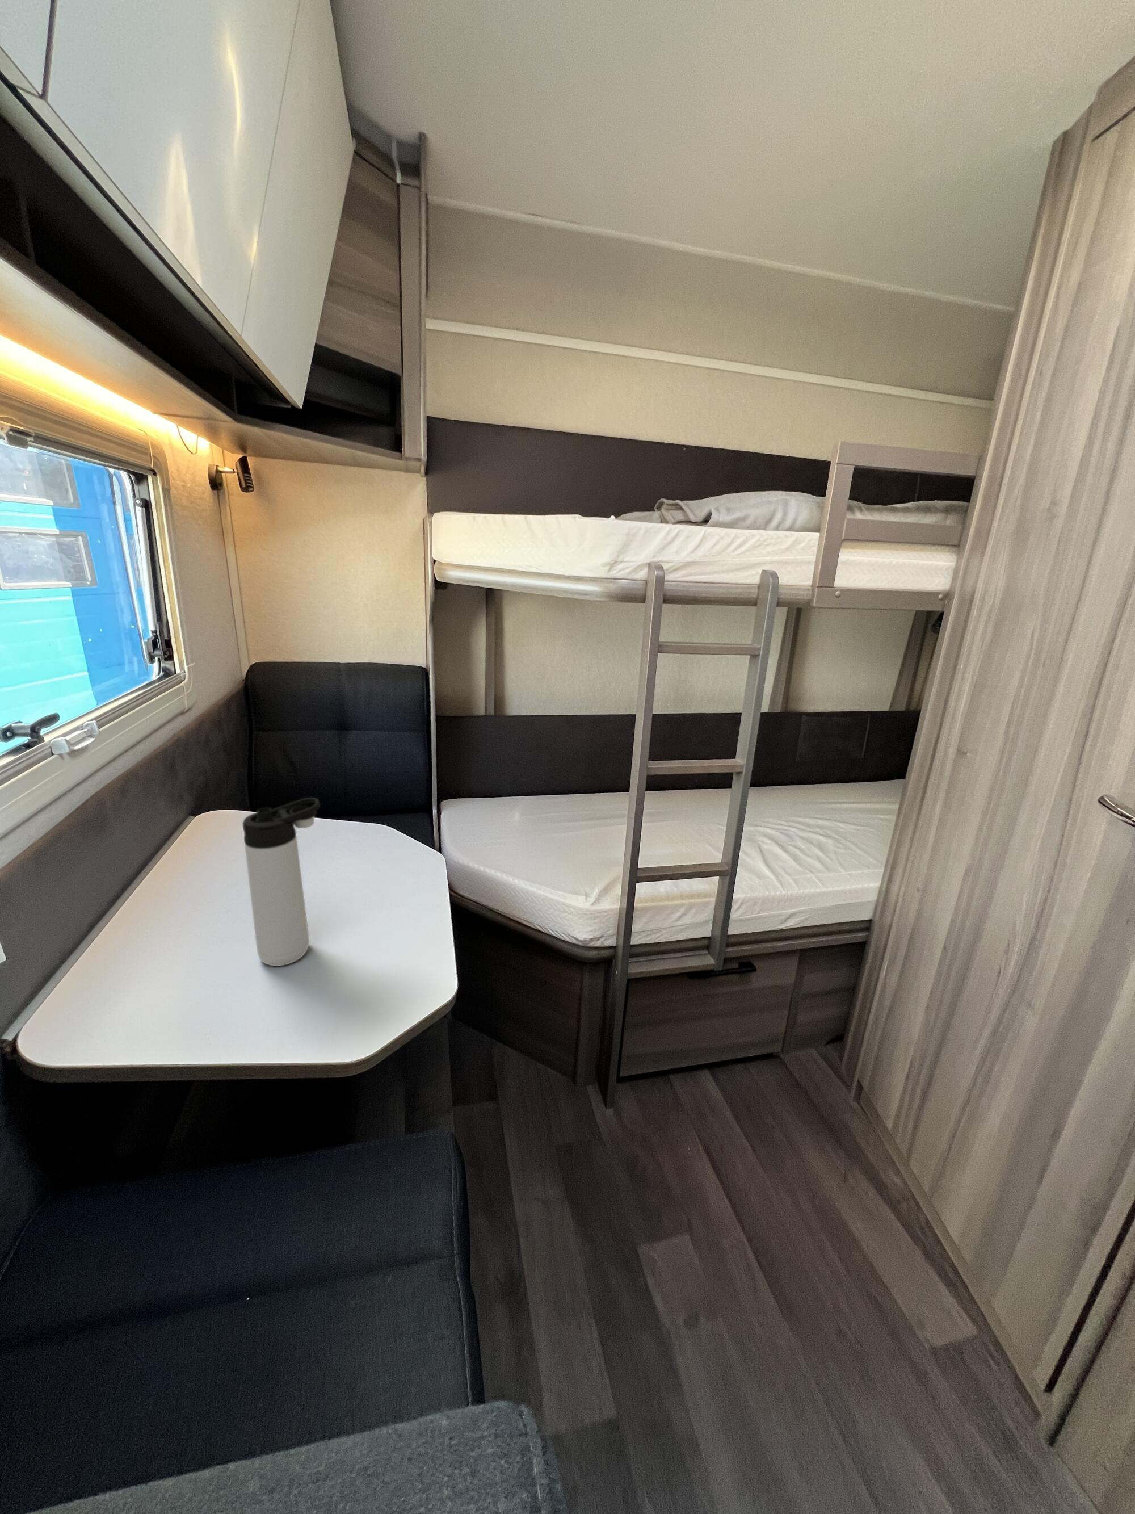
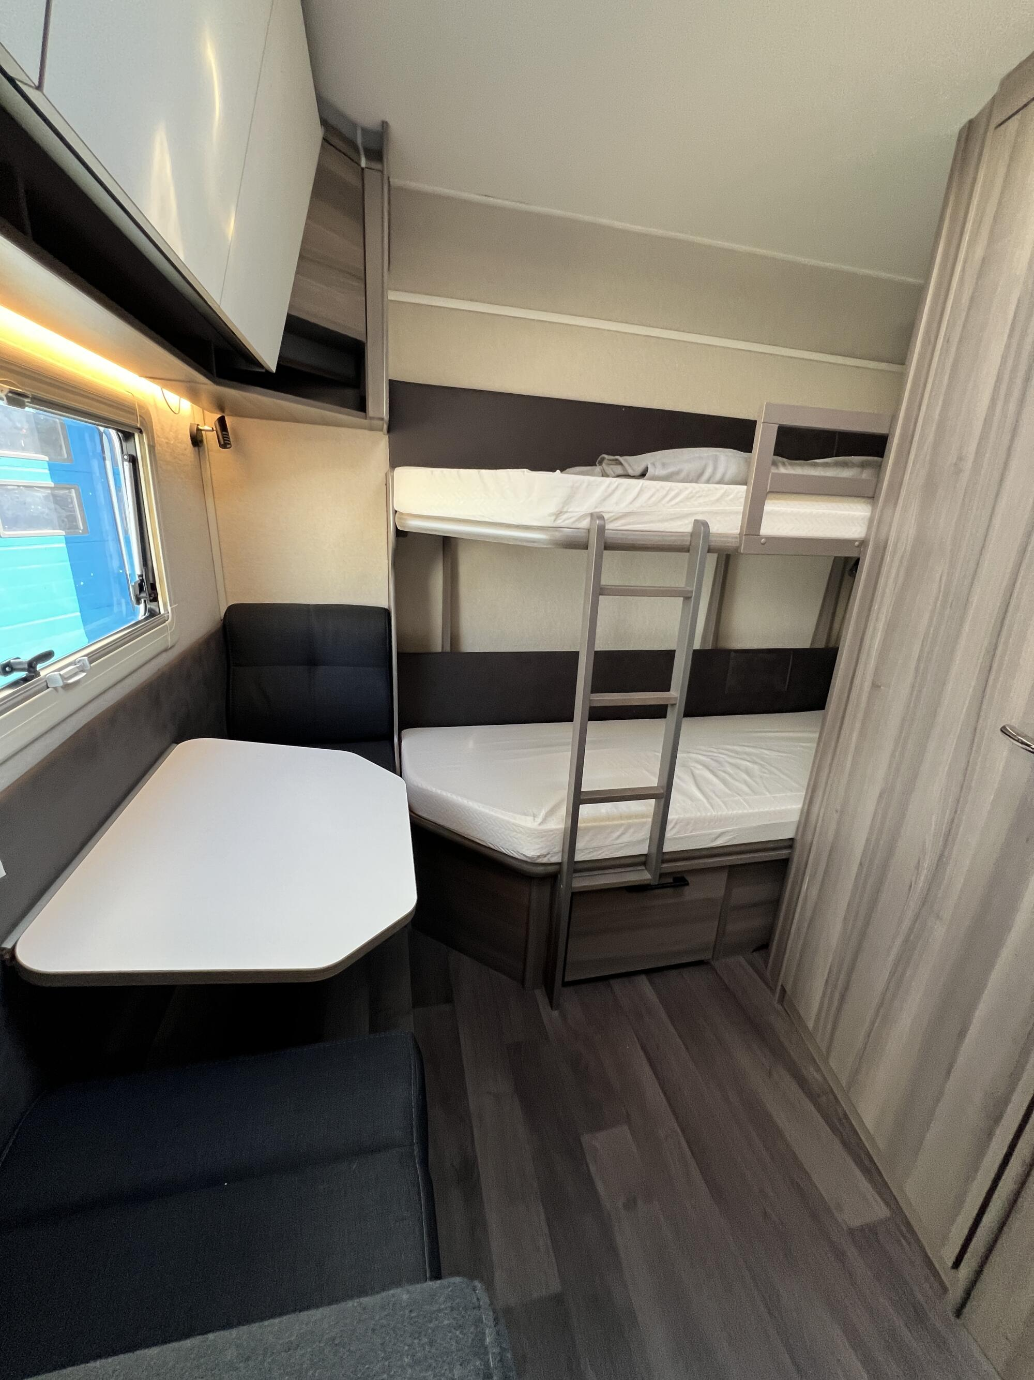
- thermos bottle [242,798,321,967]
